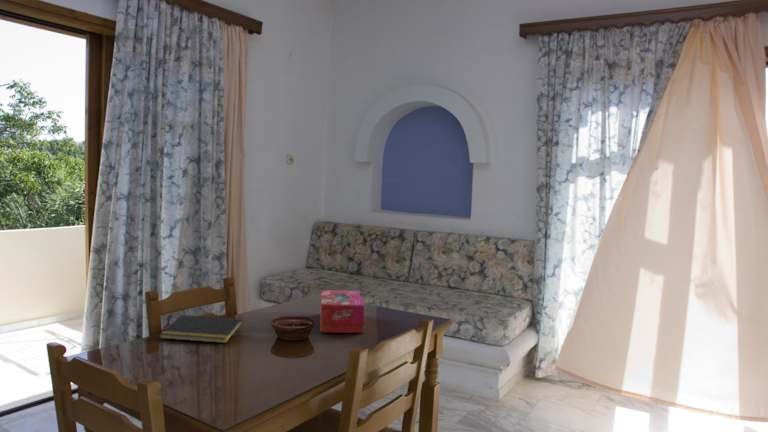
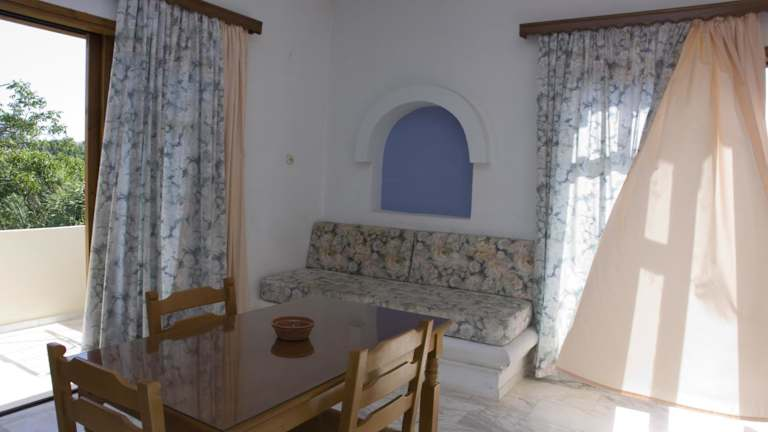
- notepad [158,314,244,344]
- tissue box [320,289,365,334]
